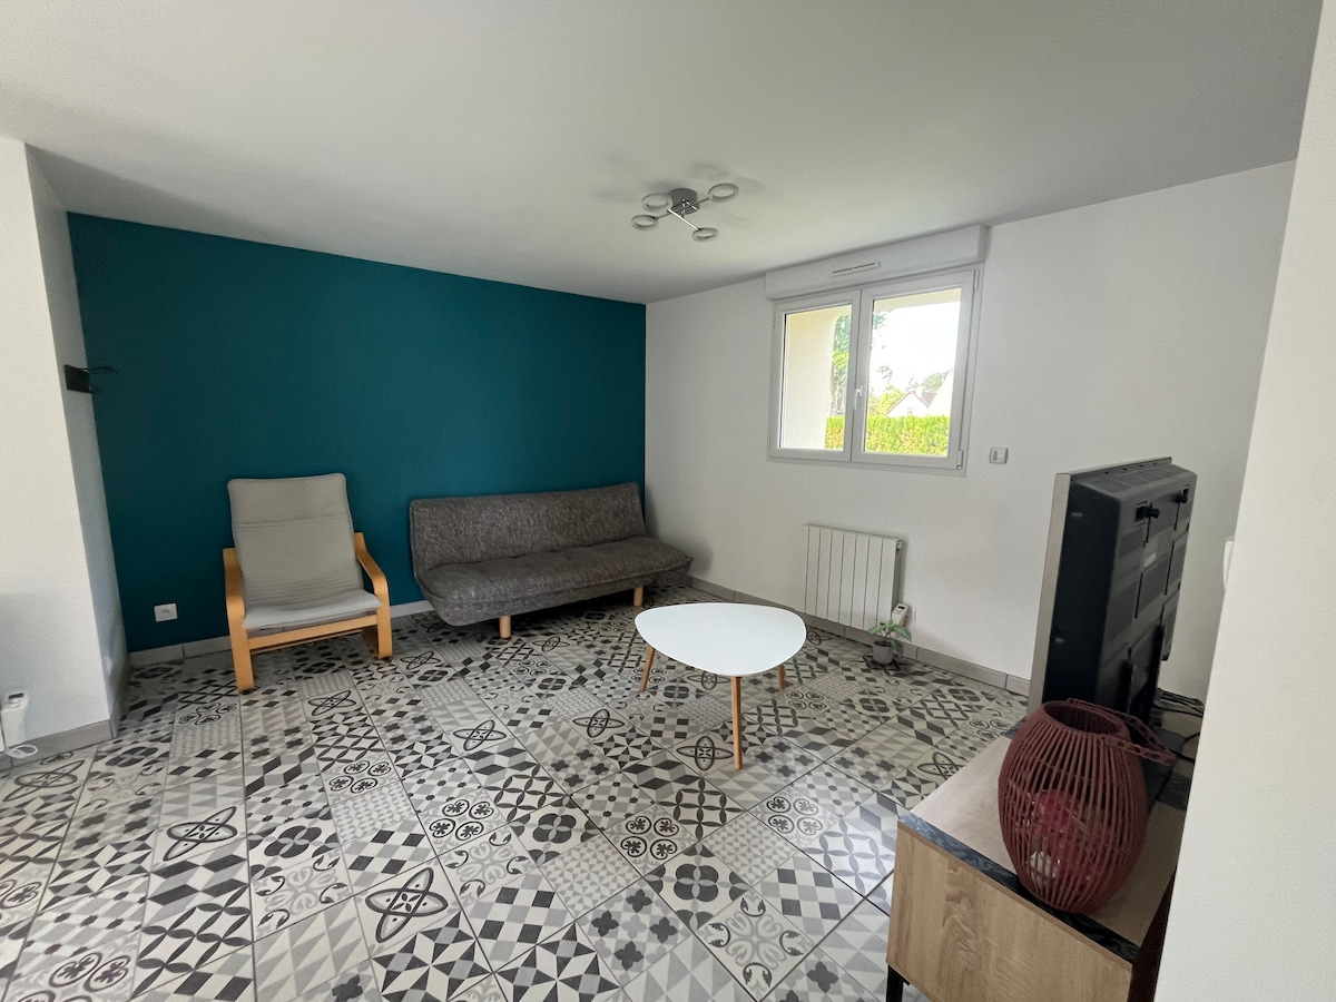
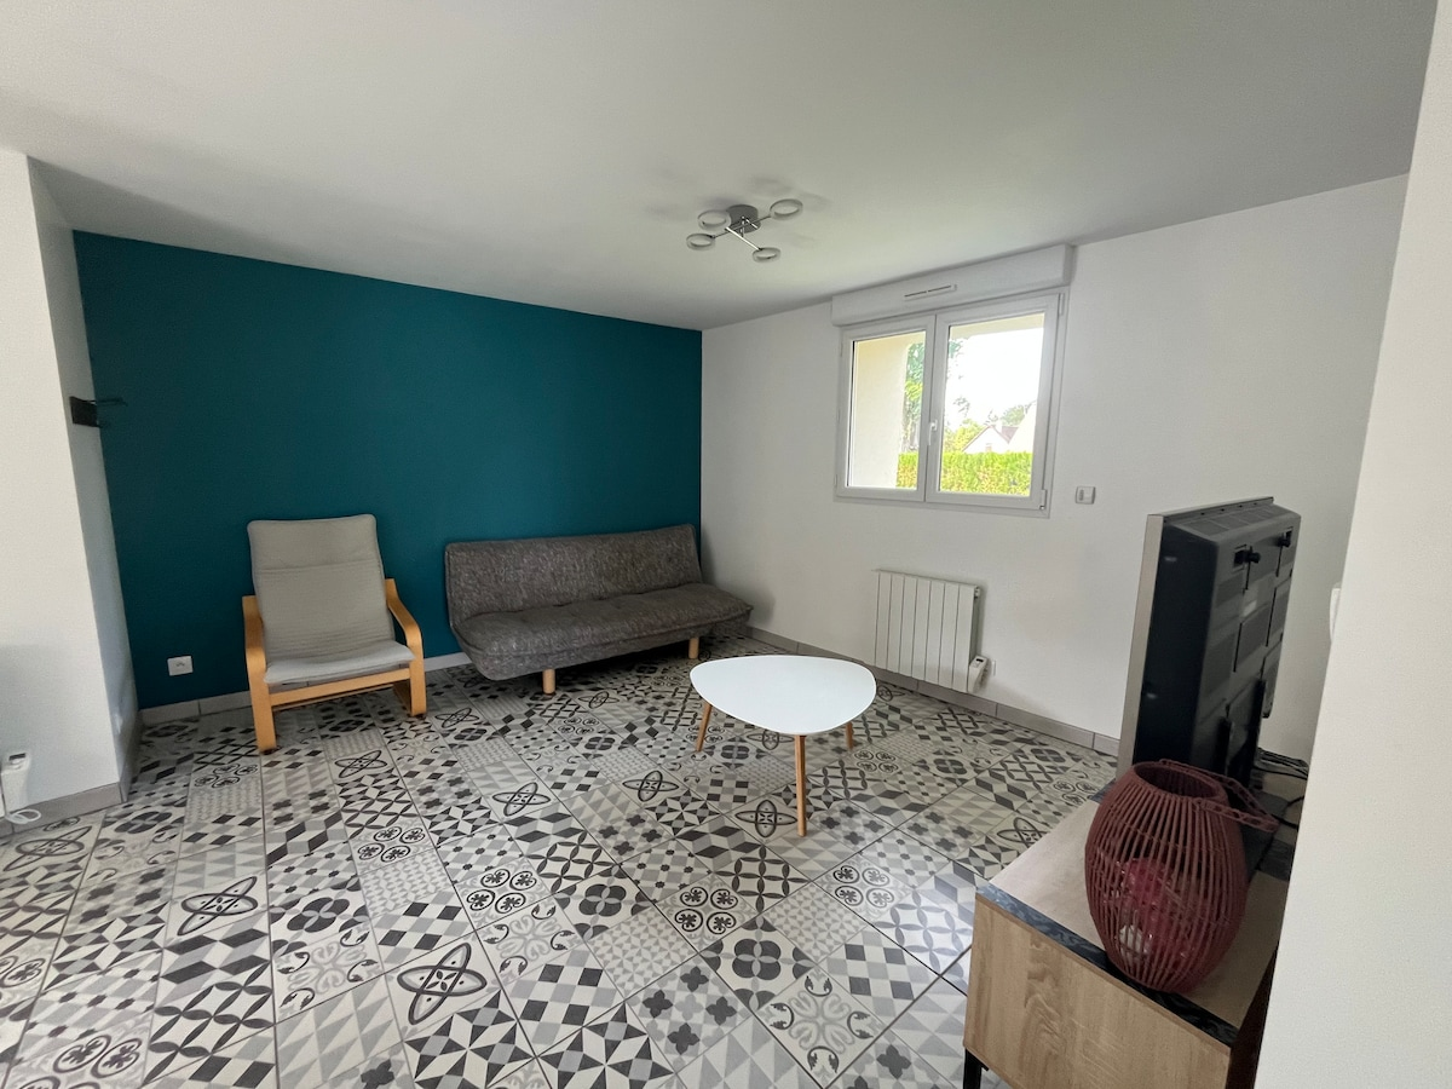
- potted plant [866,619,913,666]
